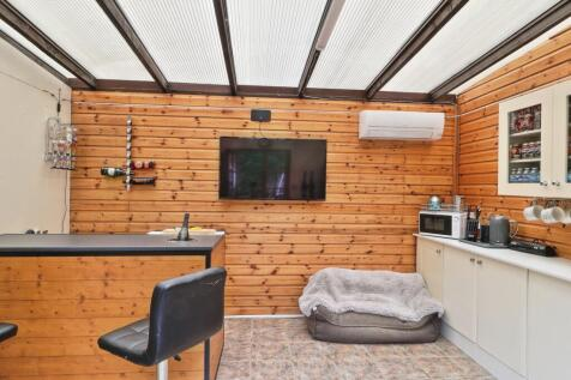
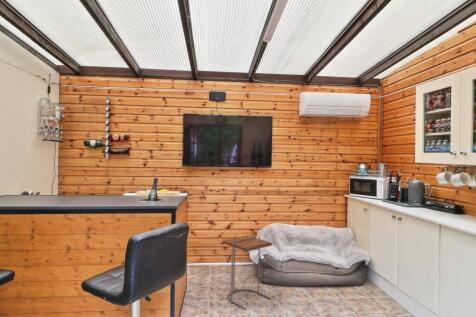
+ side table [221,235,273,311]
